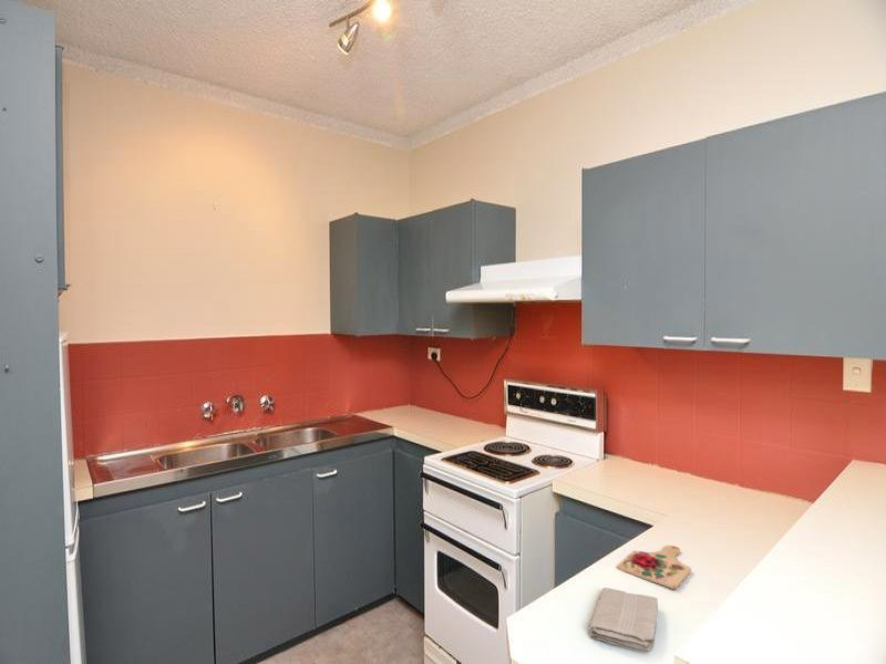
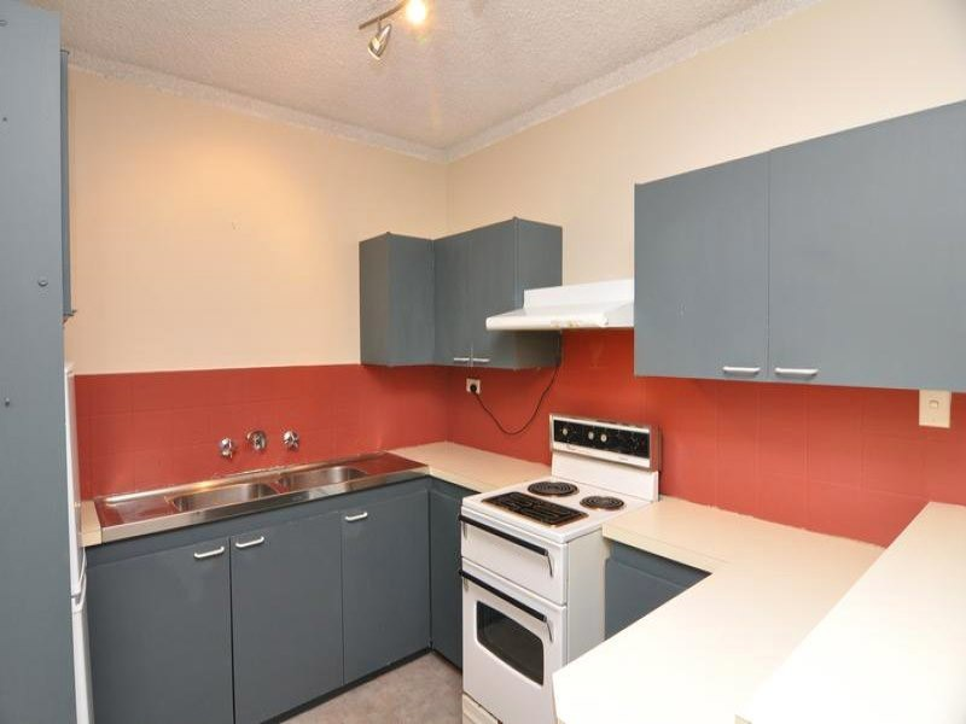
- washcloth [588,587,659,653]
- cutting board [616,544,692,590]
